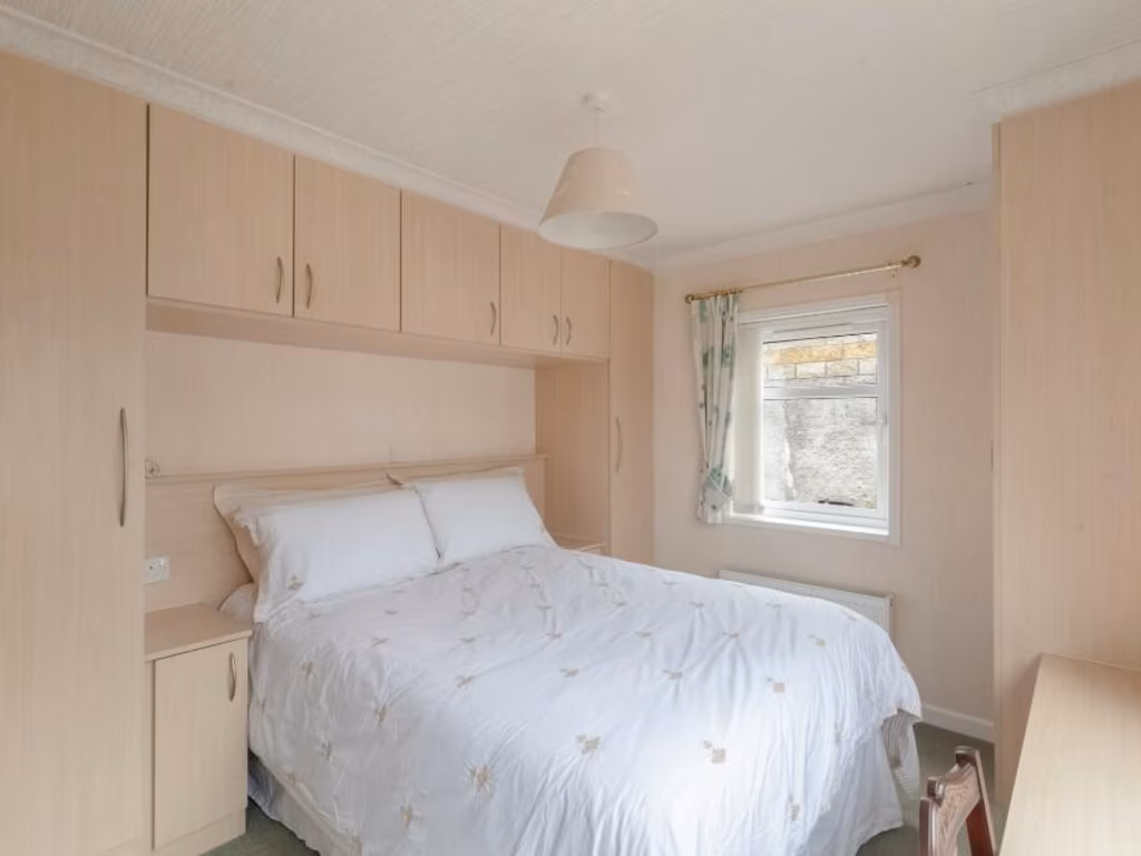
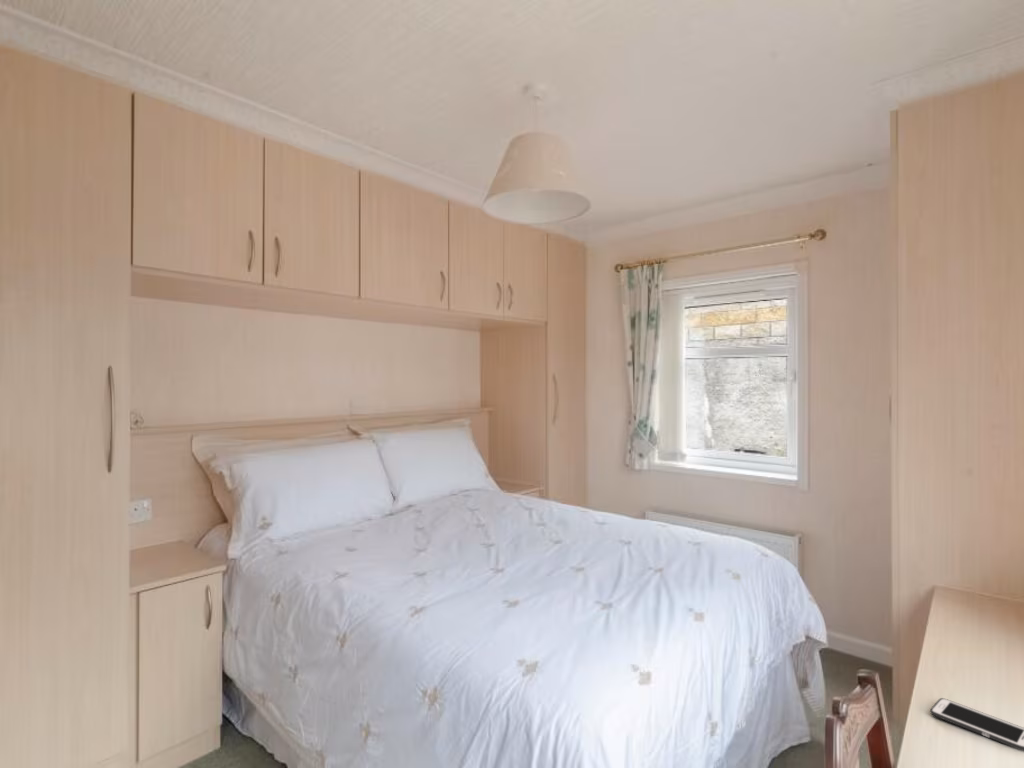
+ cell phone [929,697,1024,752]
